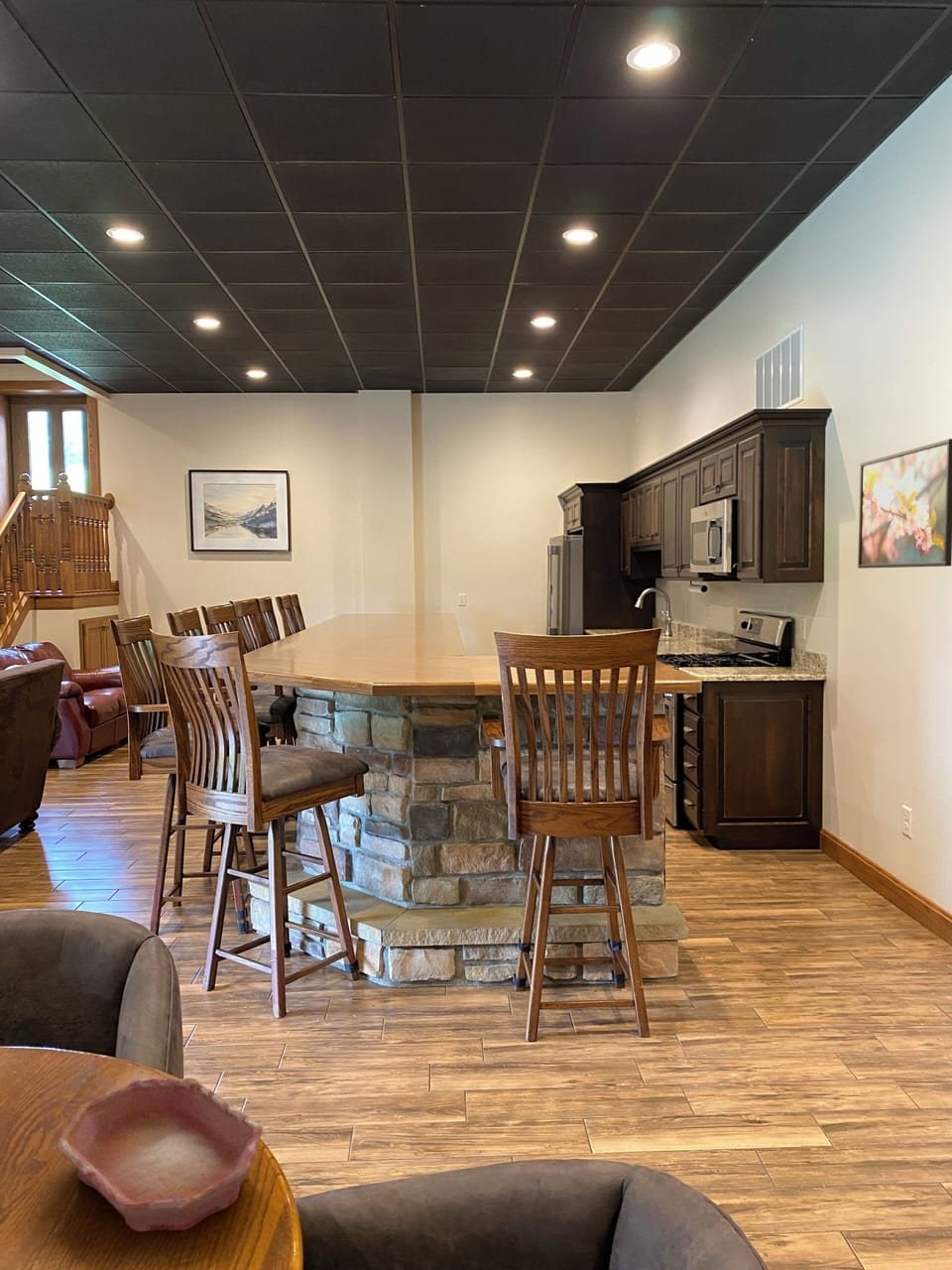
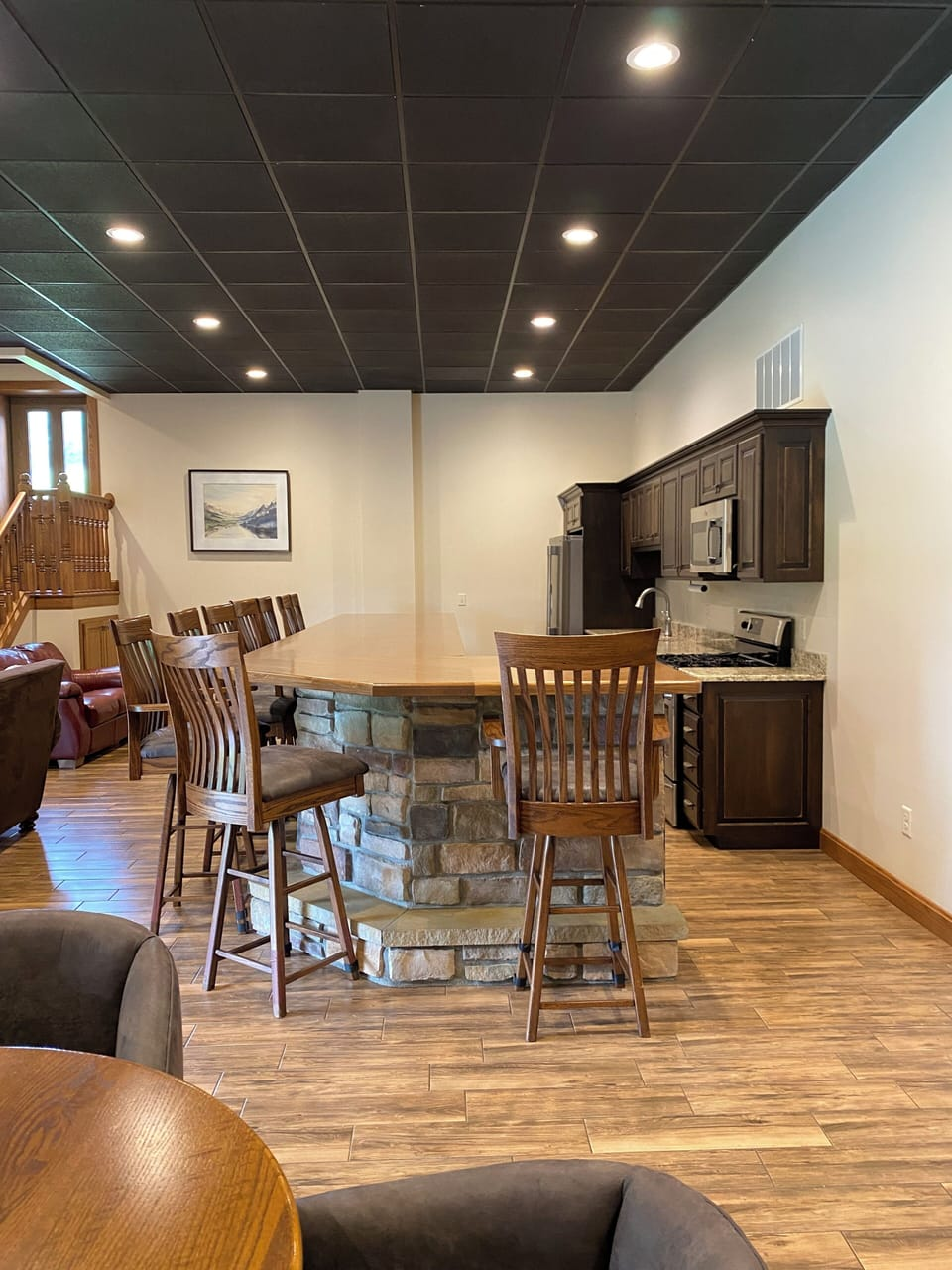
- bowl [57,1077,264,1232]
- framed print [857,438,952,570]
